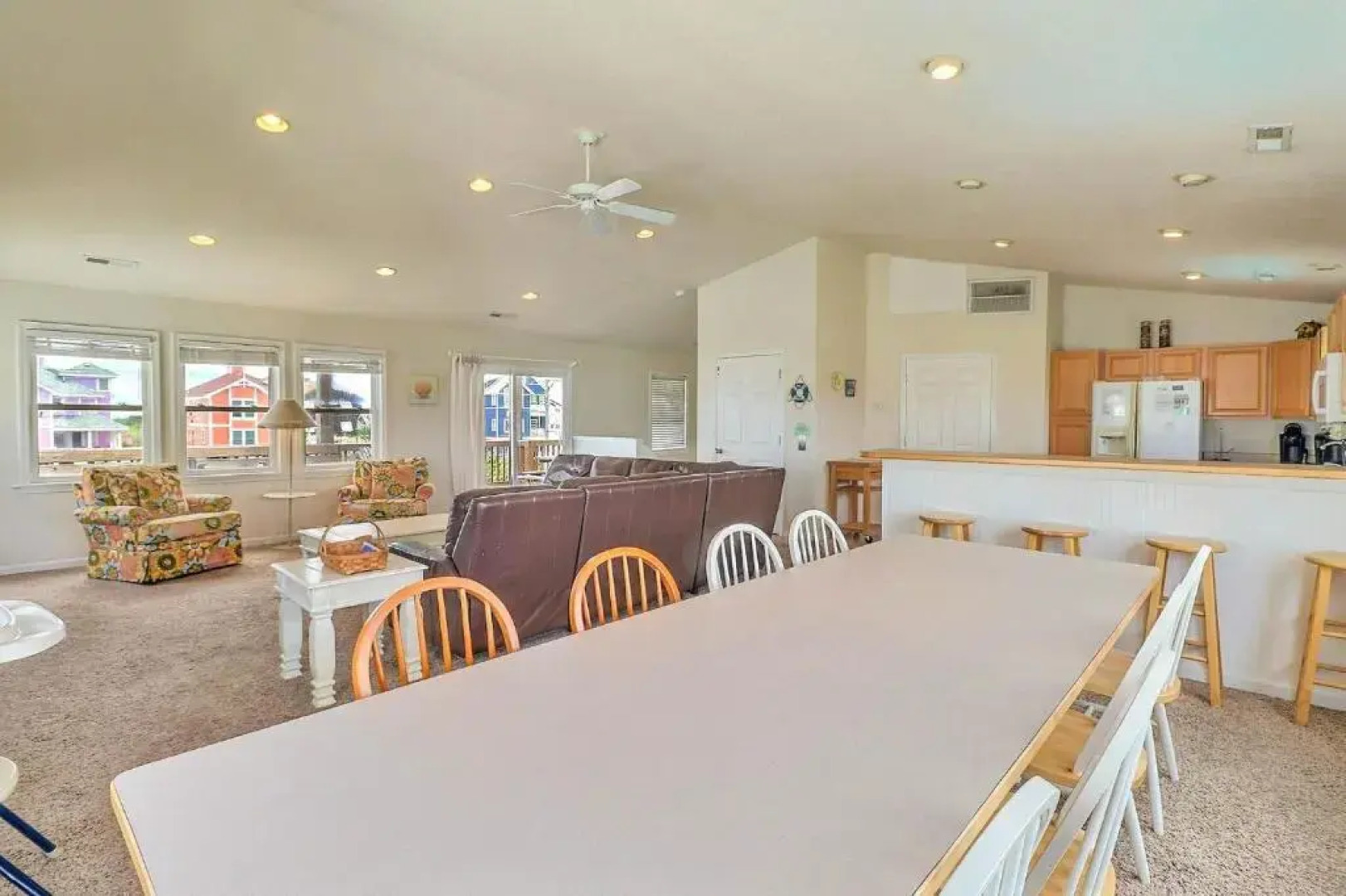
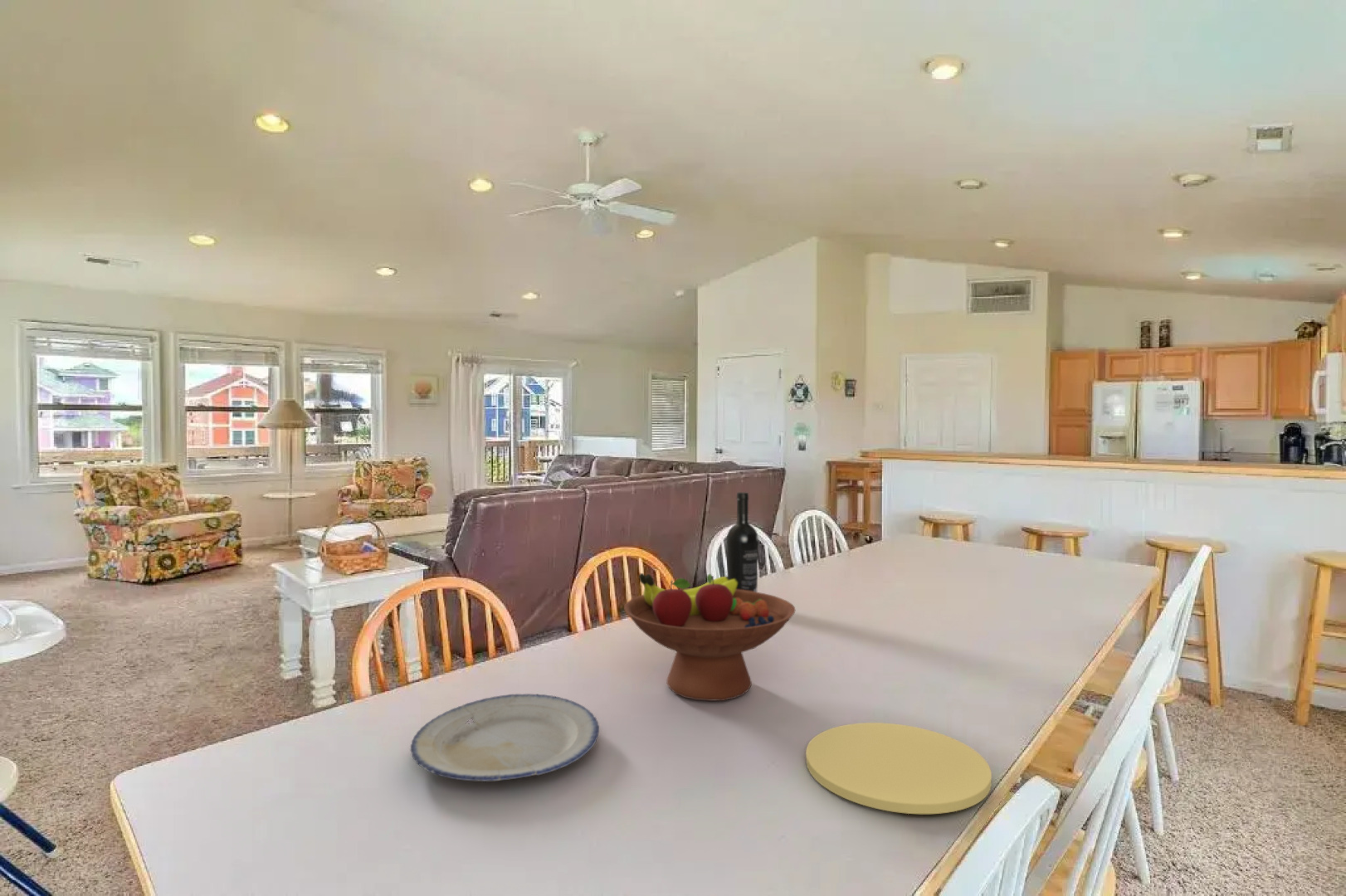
+ fruit bowl [623,572,796,702]
+ plate [409,693,600,782]
+ wine bottle [725,491,759,592]
+ plate [805,722,992,815]
